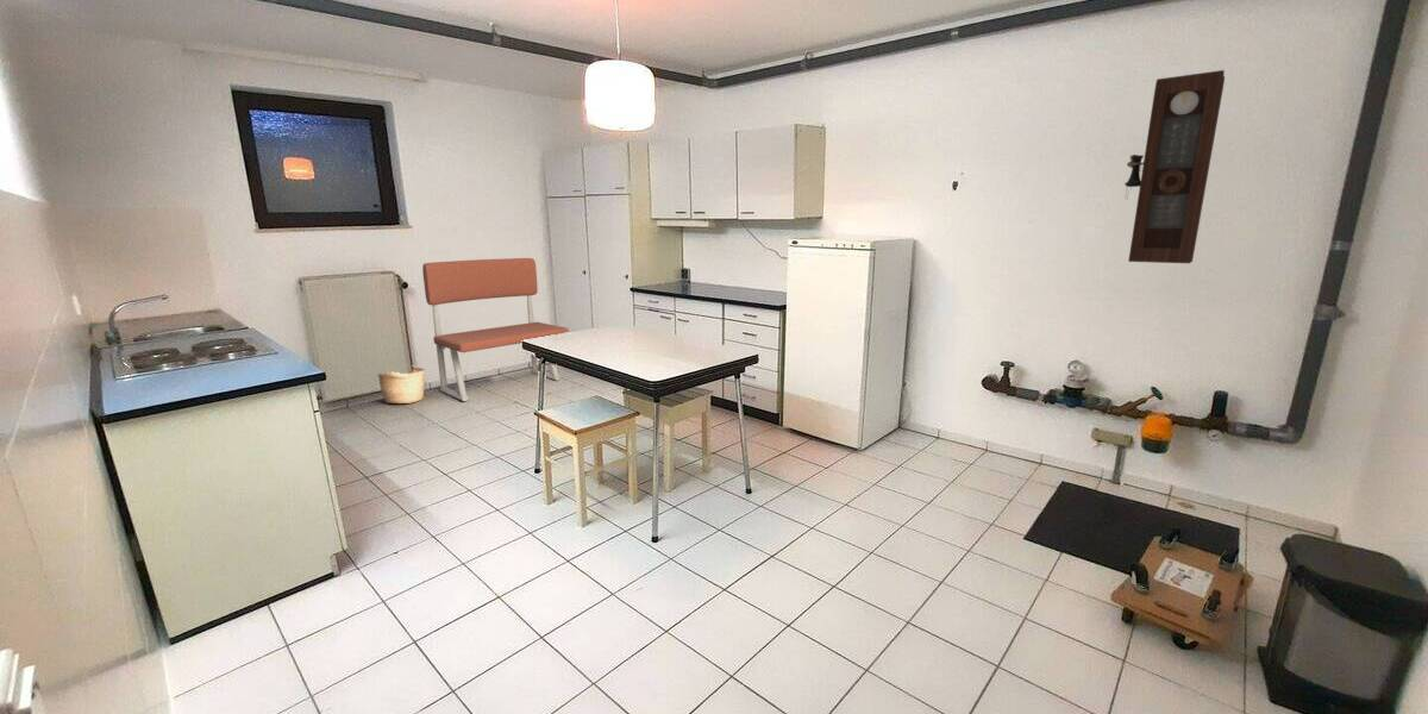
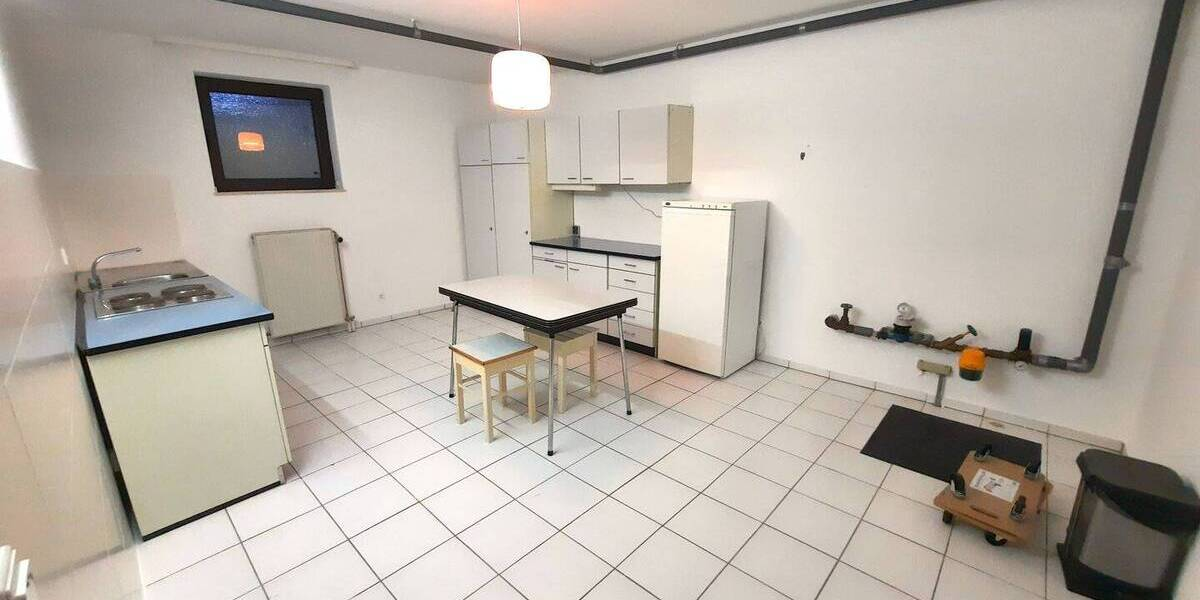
- bench [421,257,570,402]
- basket [376,365,427,405]
- pendulum clock [1123,69,1226,264]
